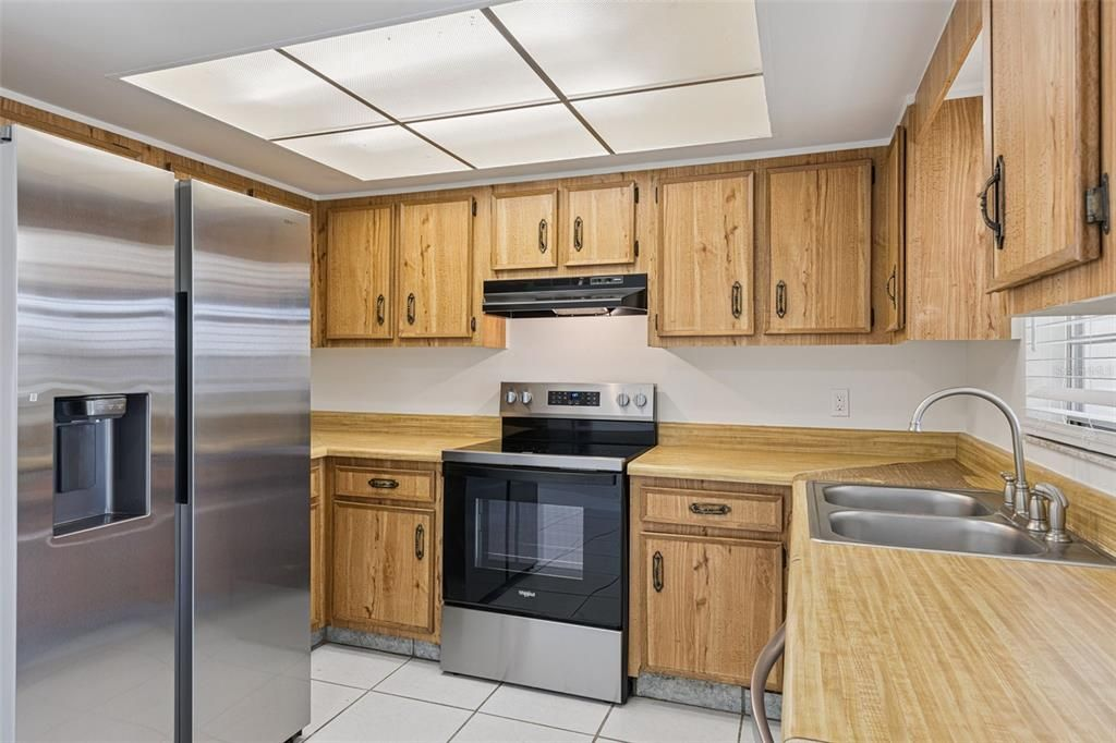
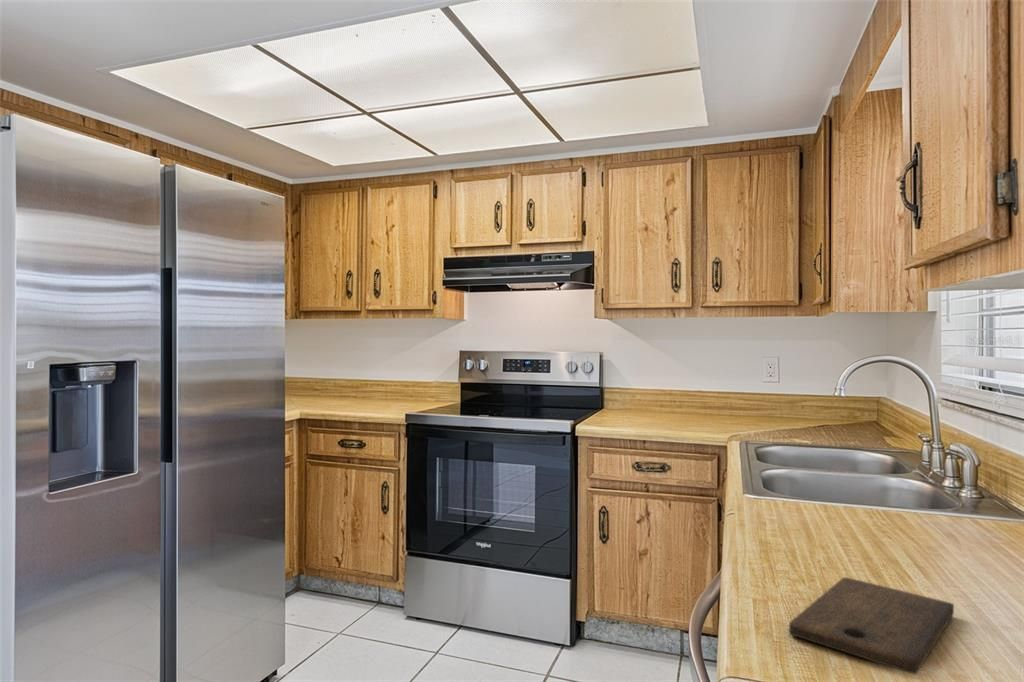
+ cutting board [788,576,955,675]
